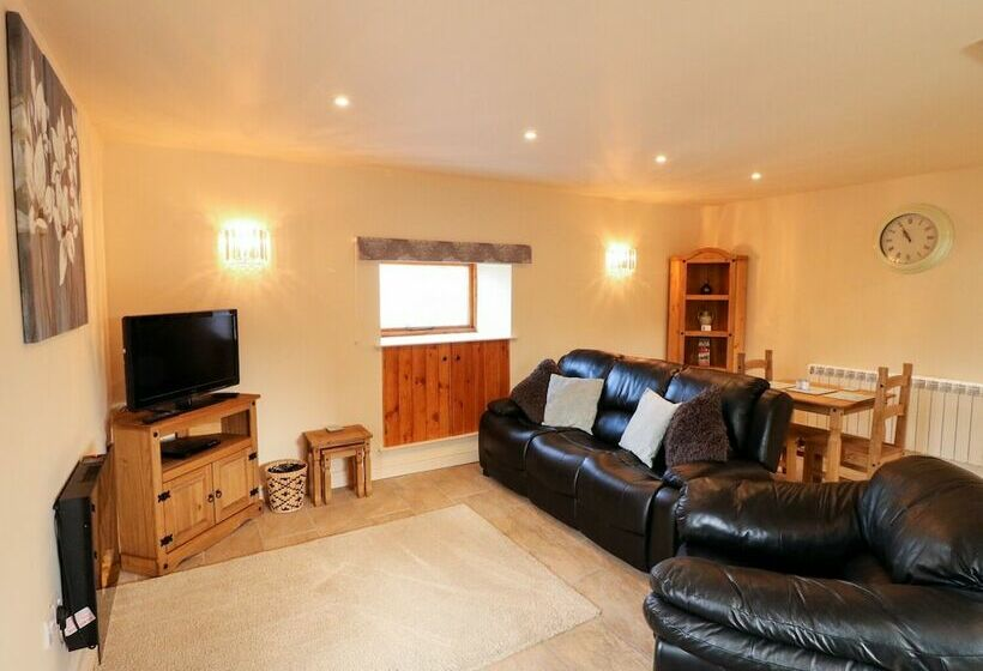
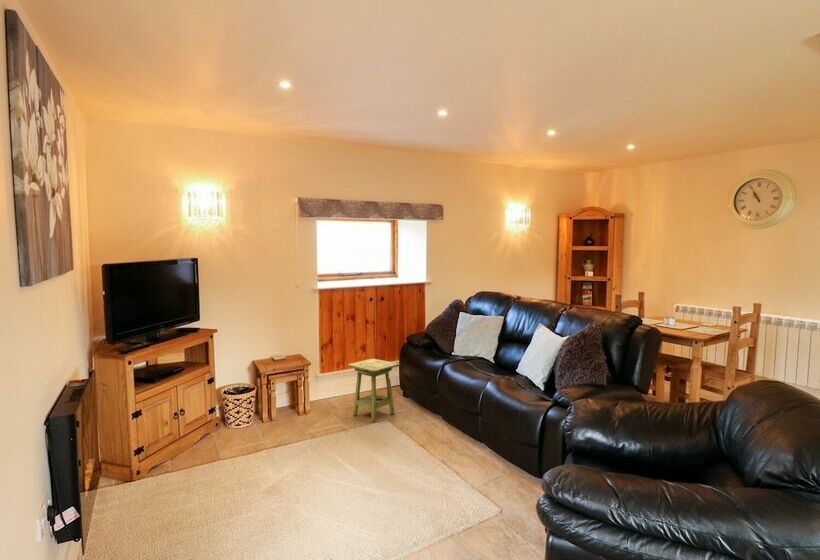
+ side table [346,358,401,423]
